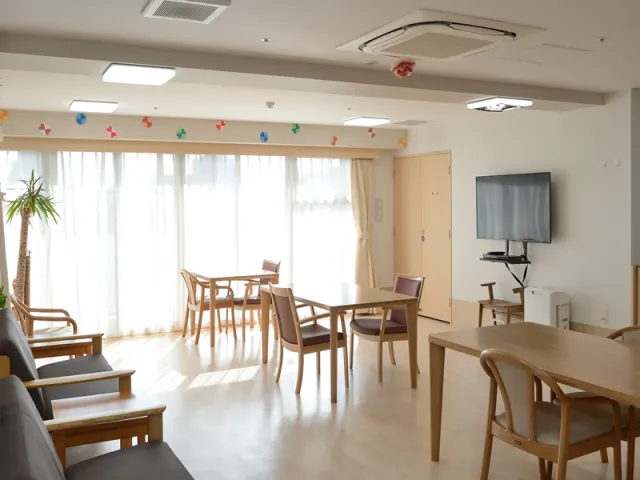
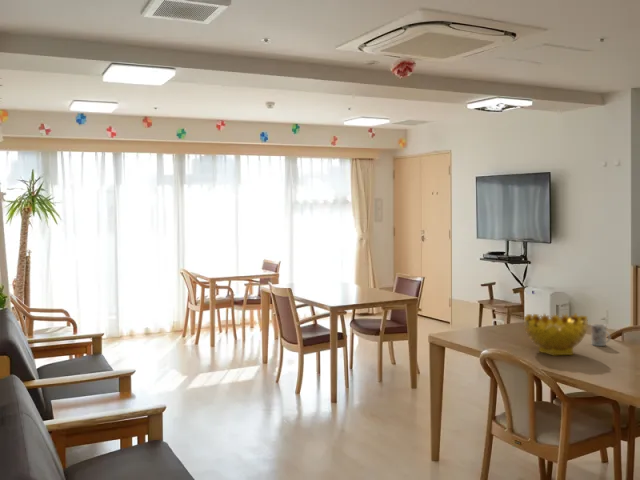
+ decorative bowl [523,312,589,356]
+ mug [590,323,611,347]
